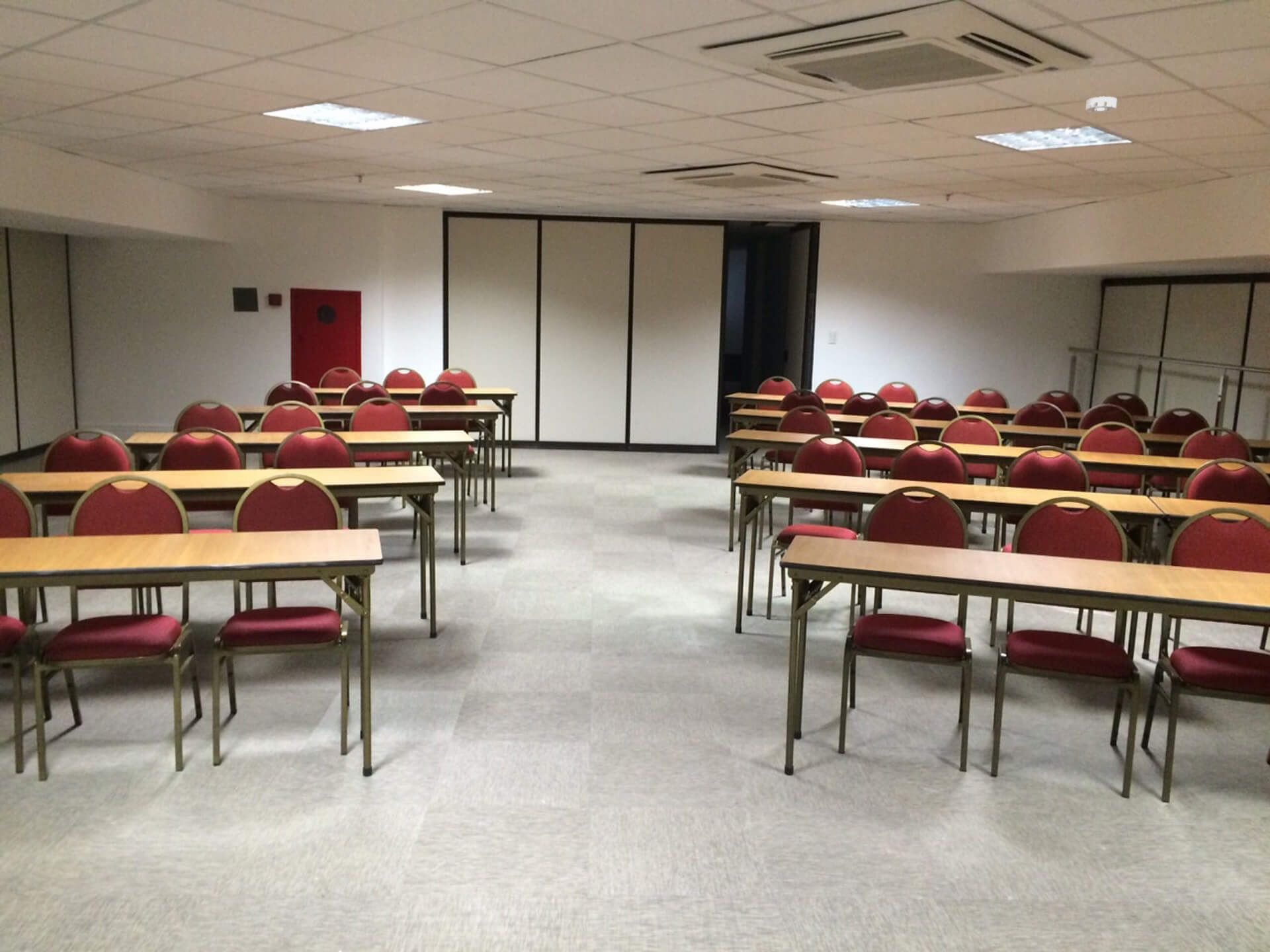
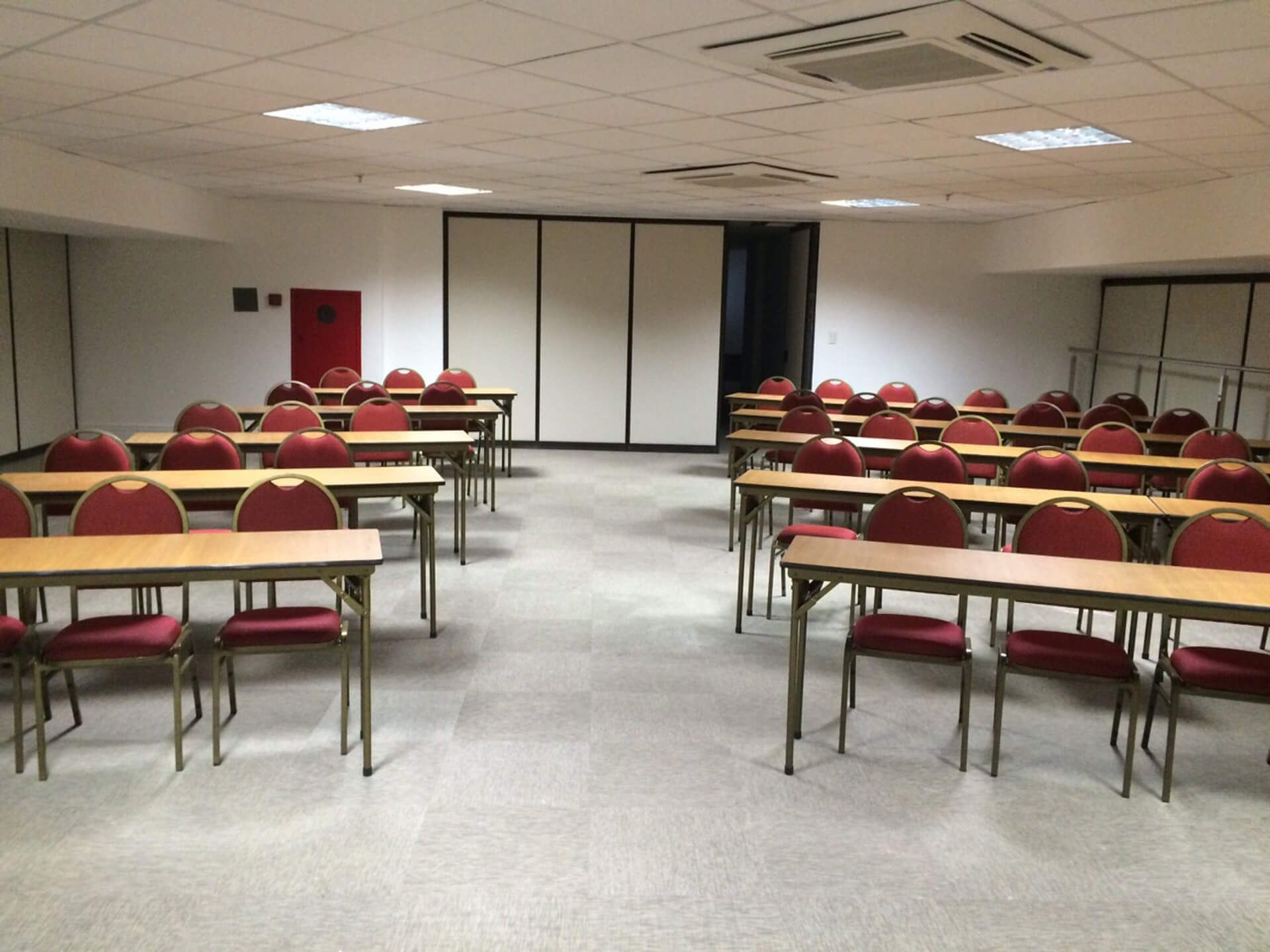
- smoke detector [1085,96,1118,113]
